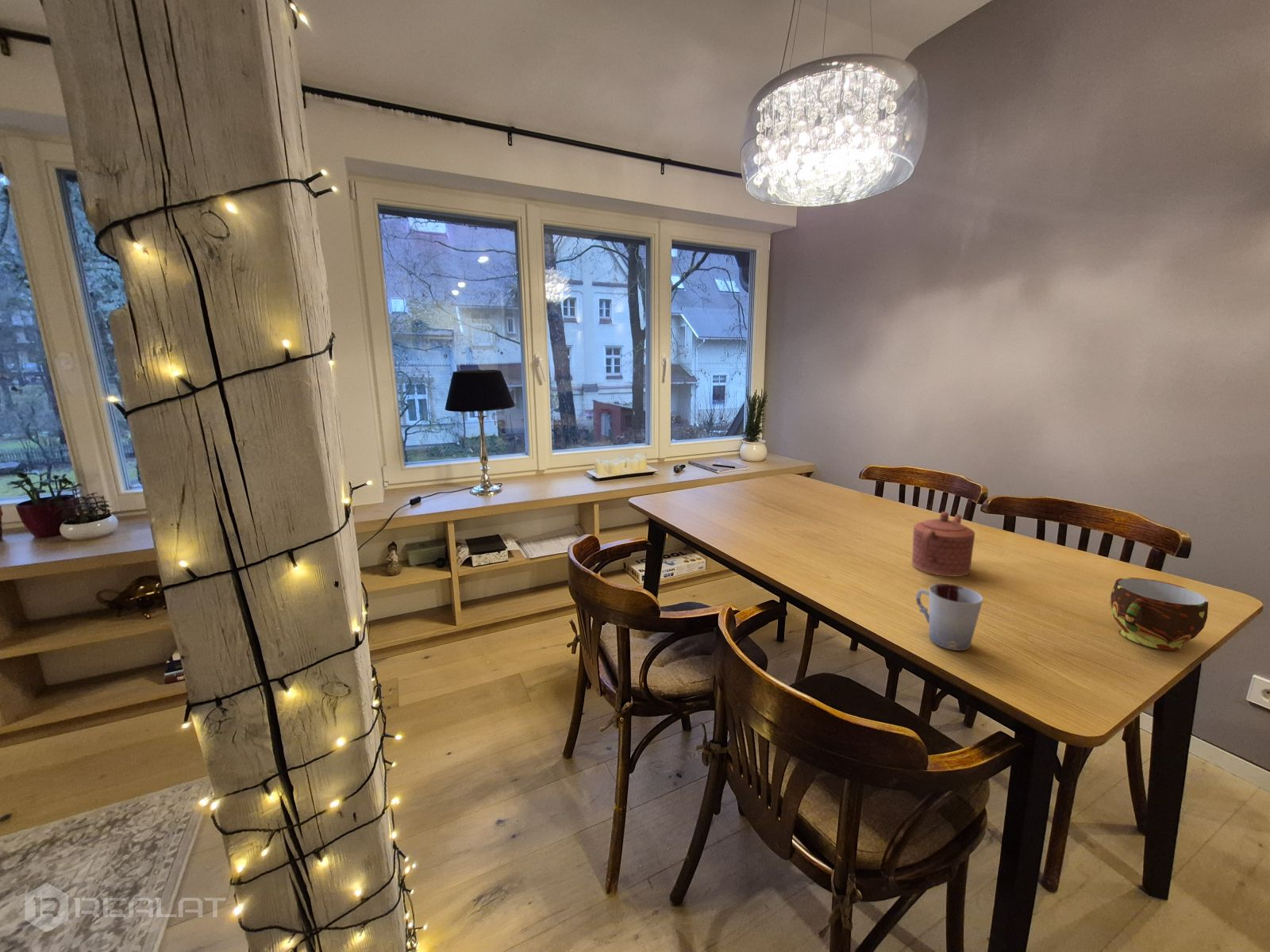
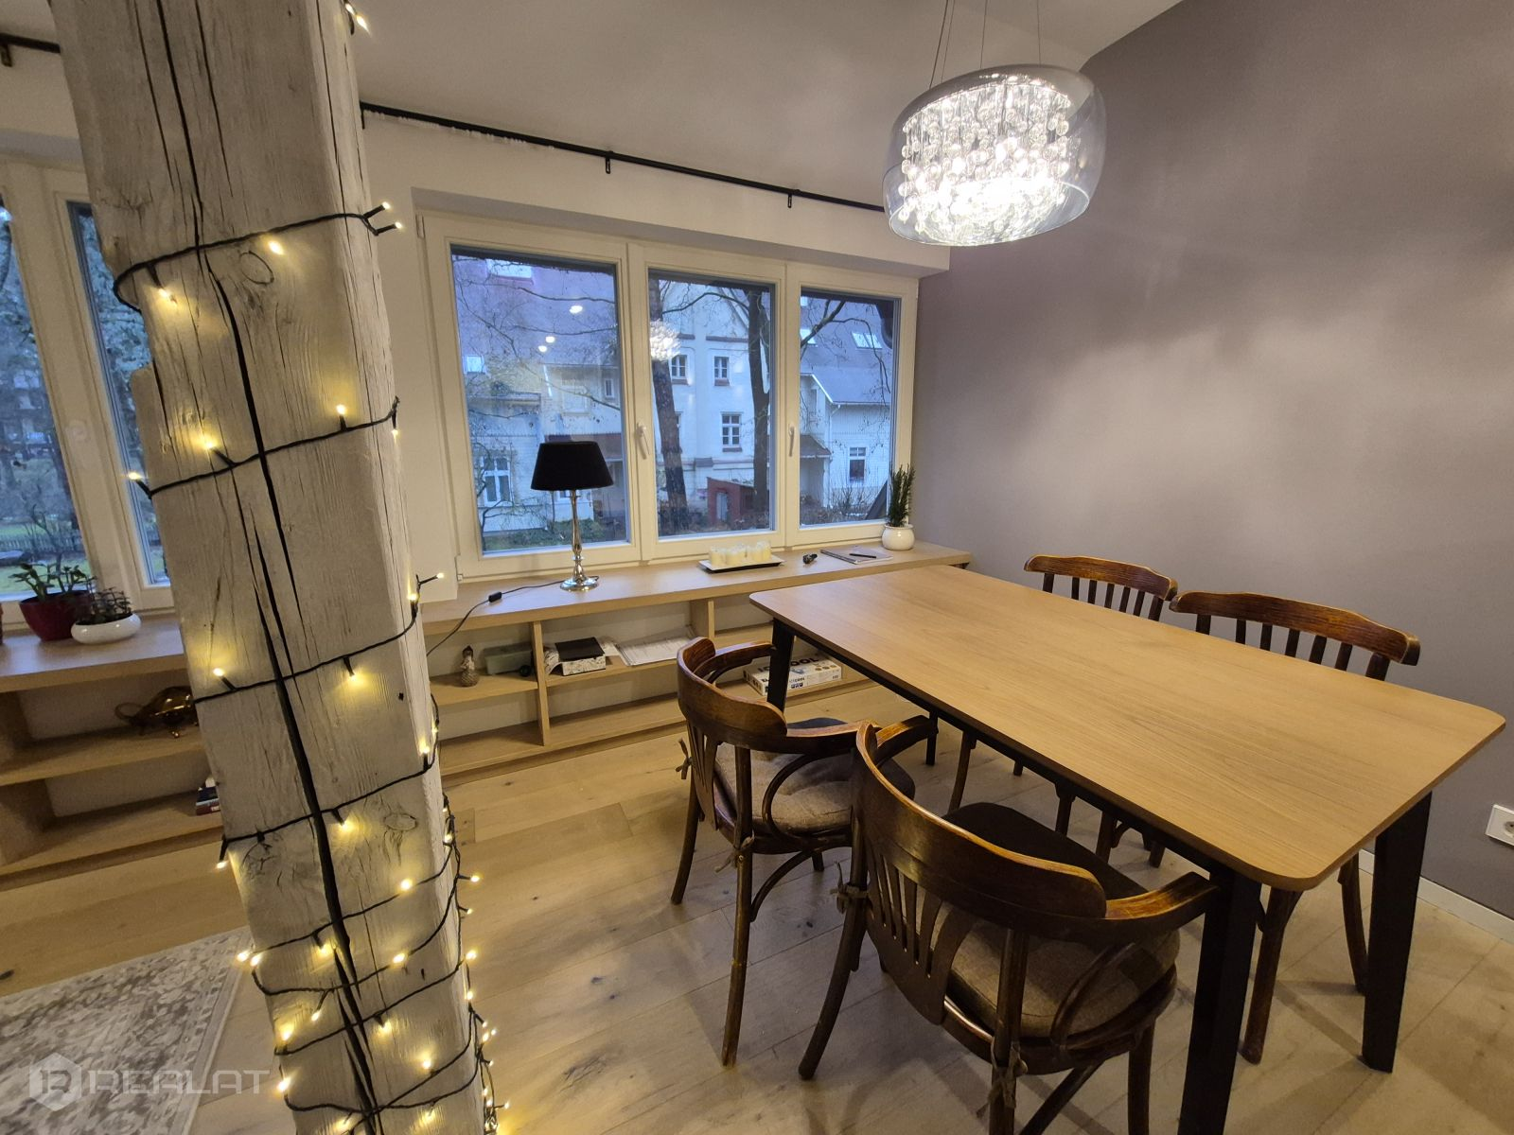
- cup [1109,577,1209,651]
- cup [915,583,984,651]
- teapot [911,511,976,578]
